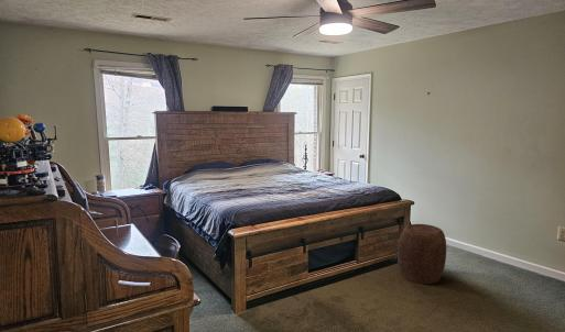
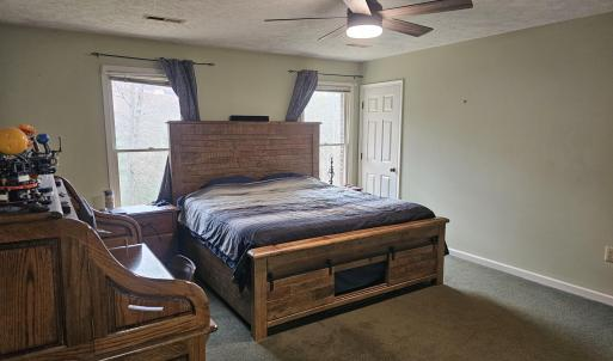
- stool [396,223,447,285]
